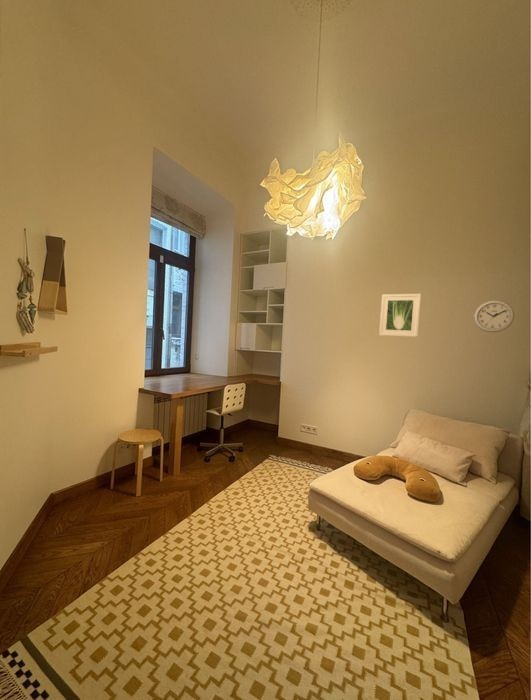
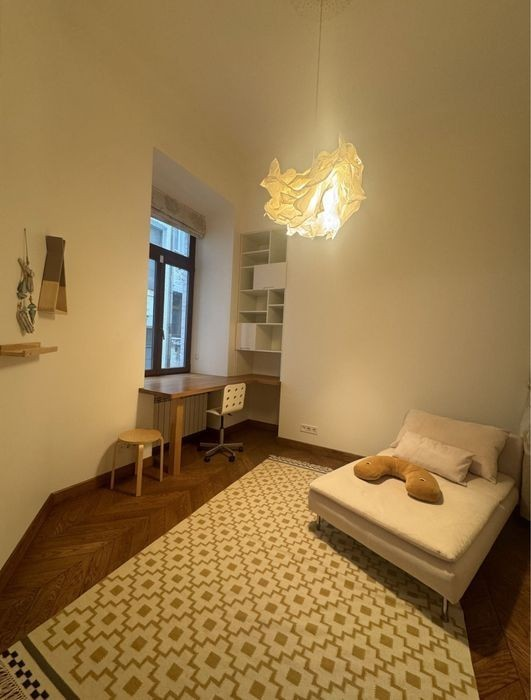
- wall clock [473,299,515,333]
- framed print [378,293,422,338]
